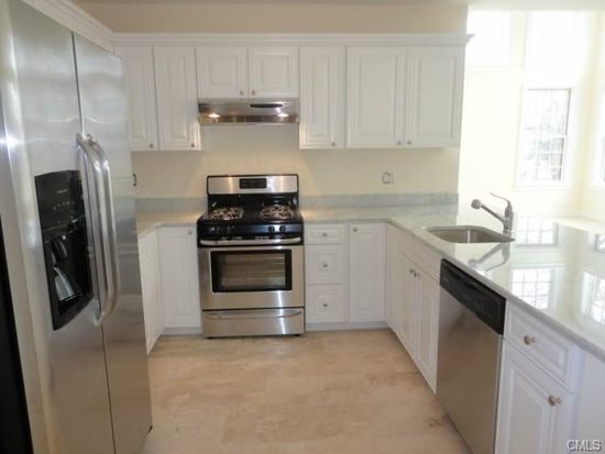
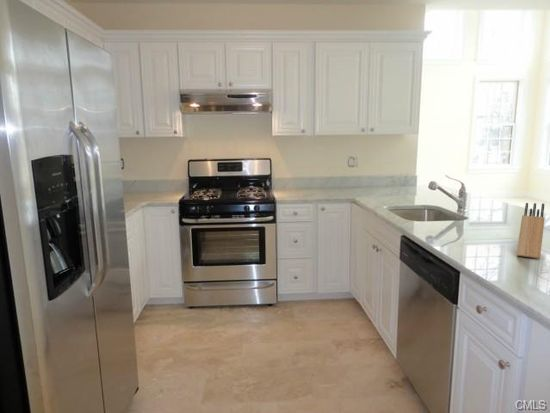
+ knife block [516,202,546,260]
